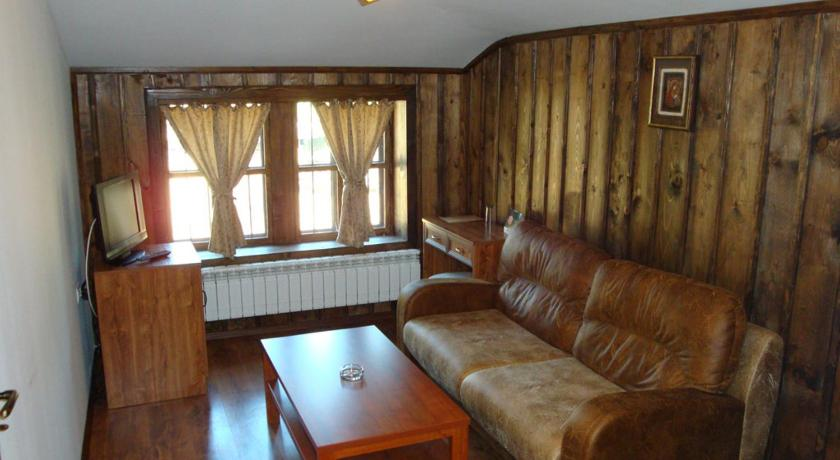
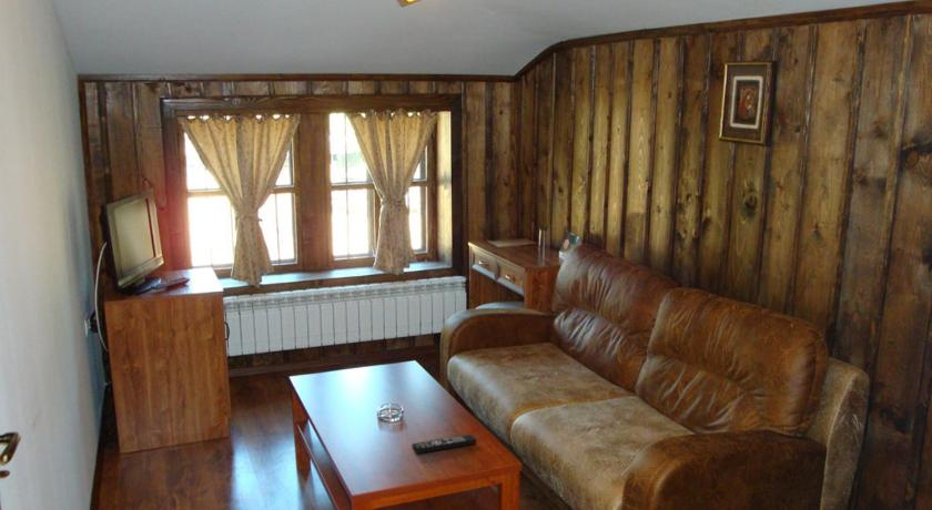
+ remote control [411,434,477,455]
